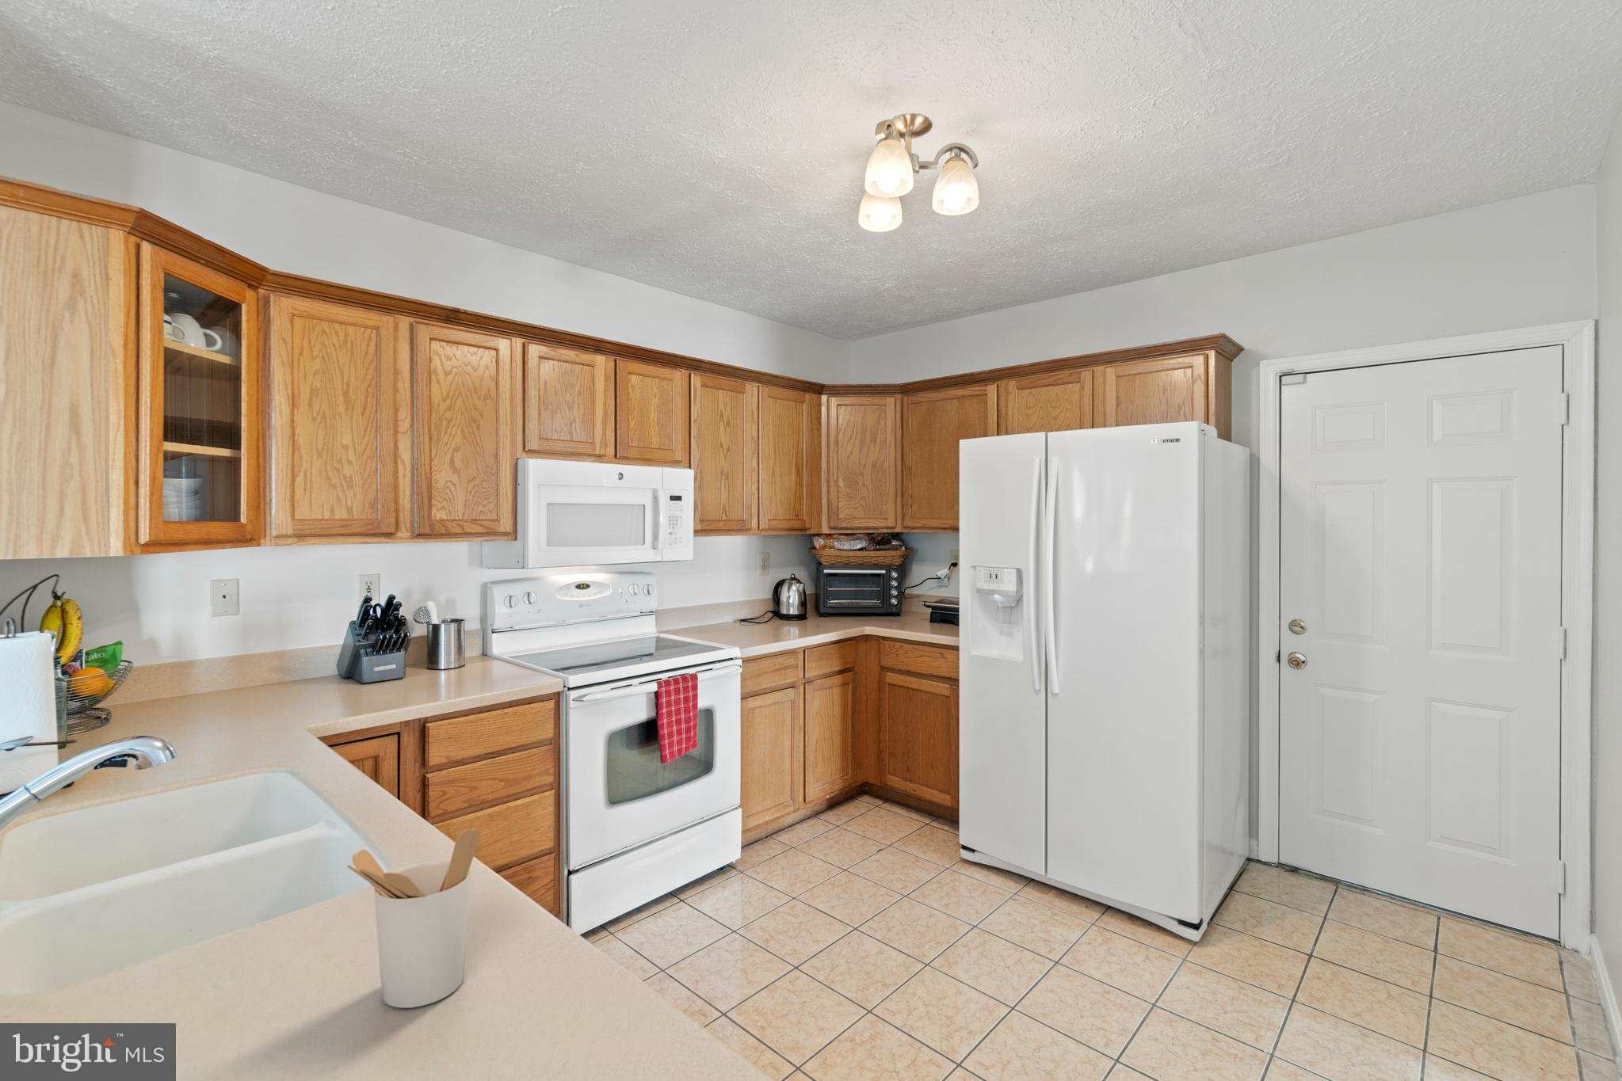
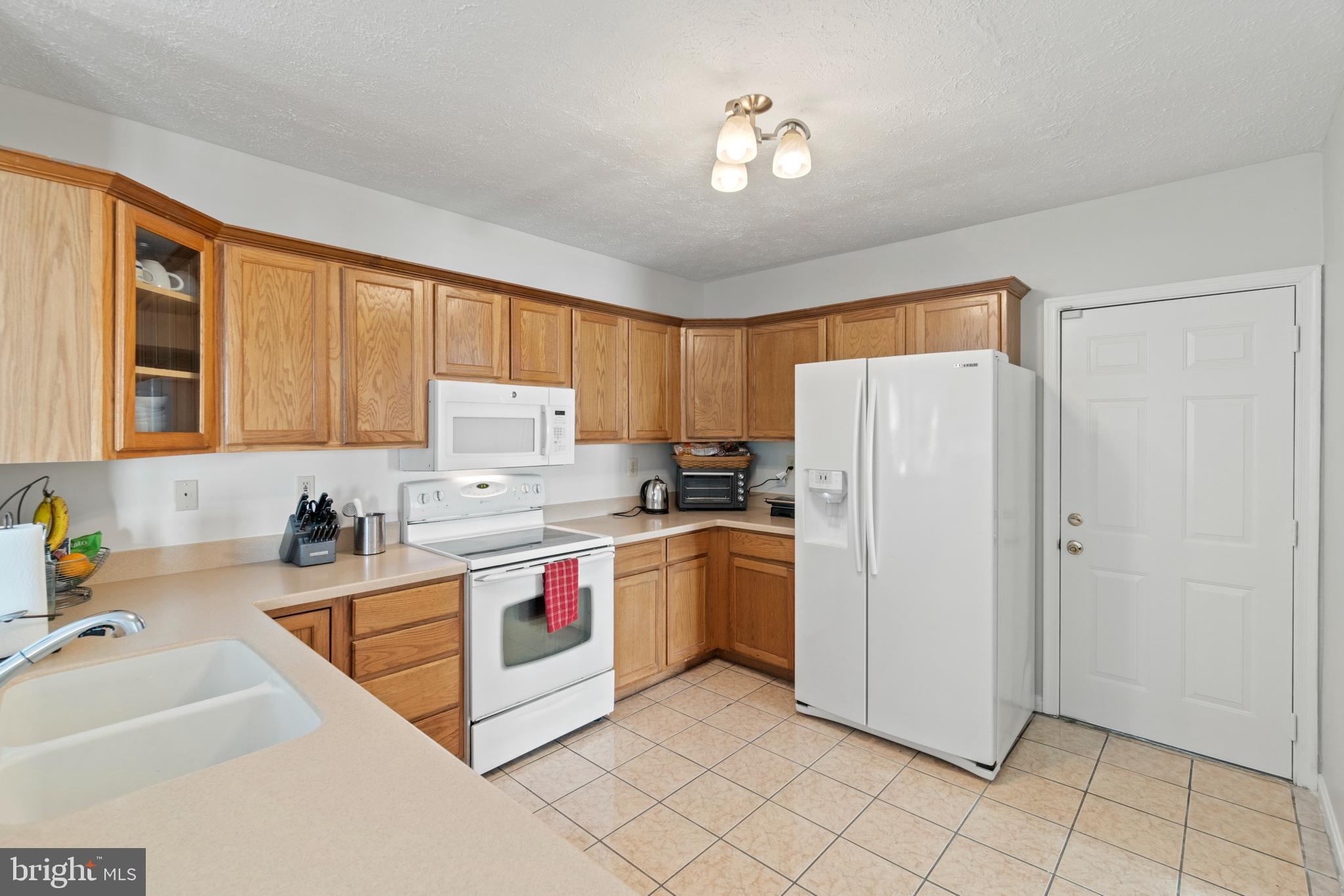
- utensil holder [346,828,482,1009]
